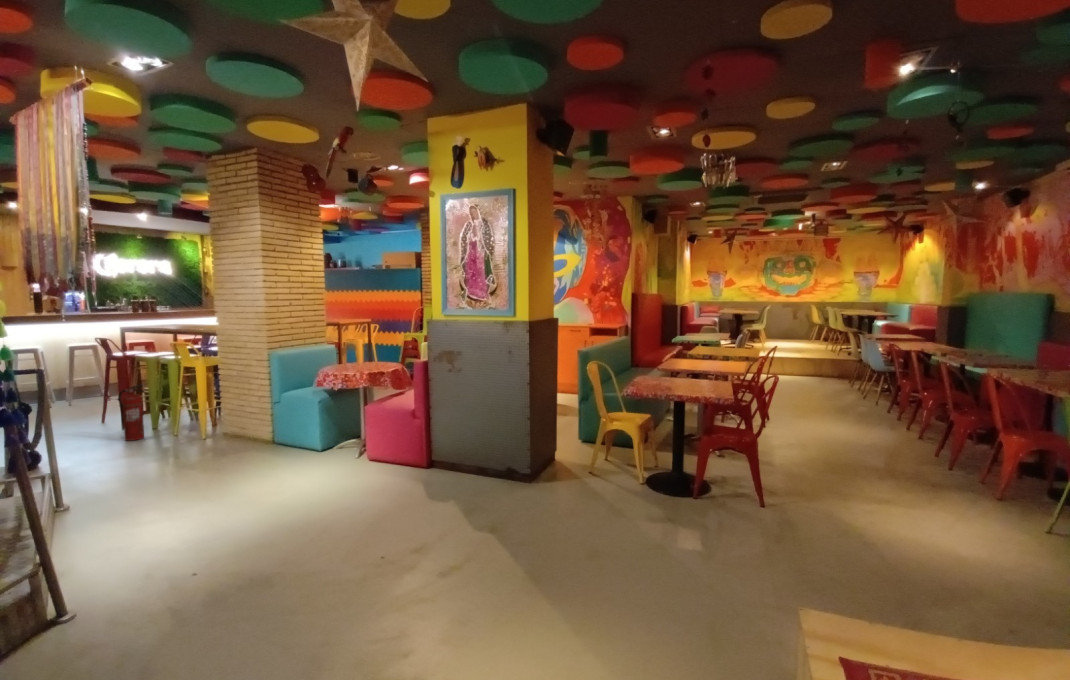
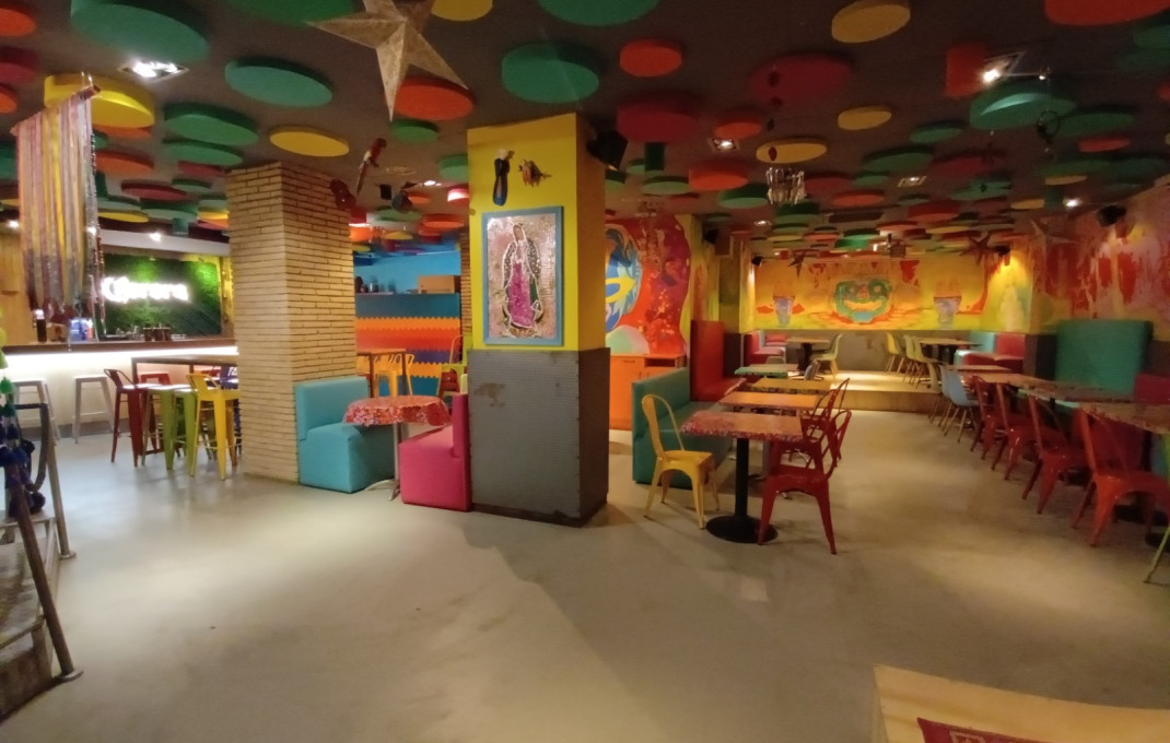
- fire extinguisher [117,384,145,442]
